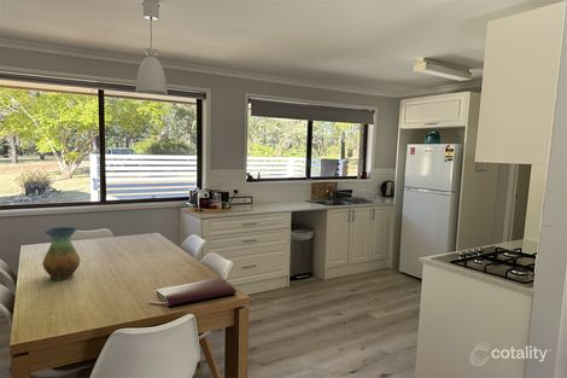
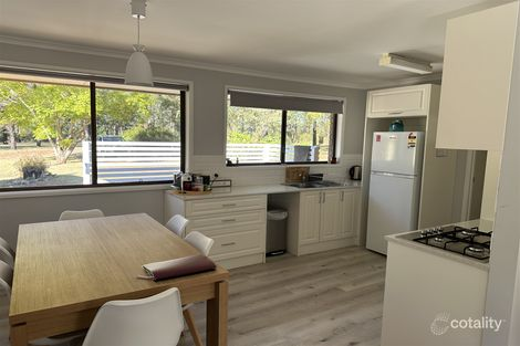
- vase [42,226,81,281]
